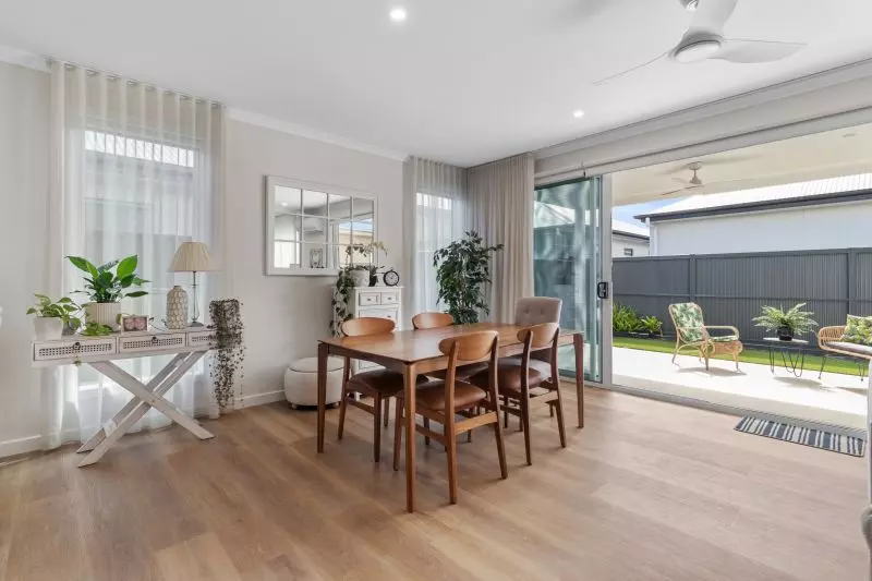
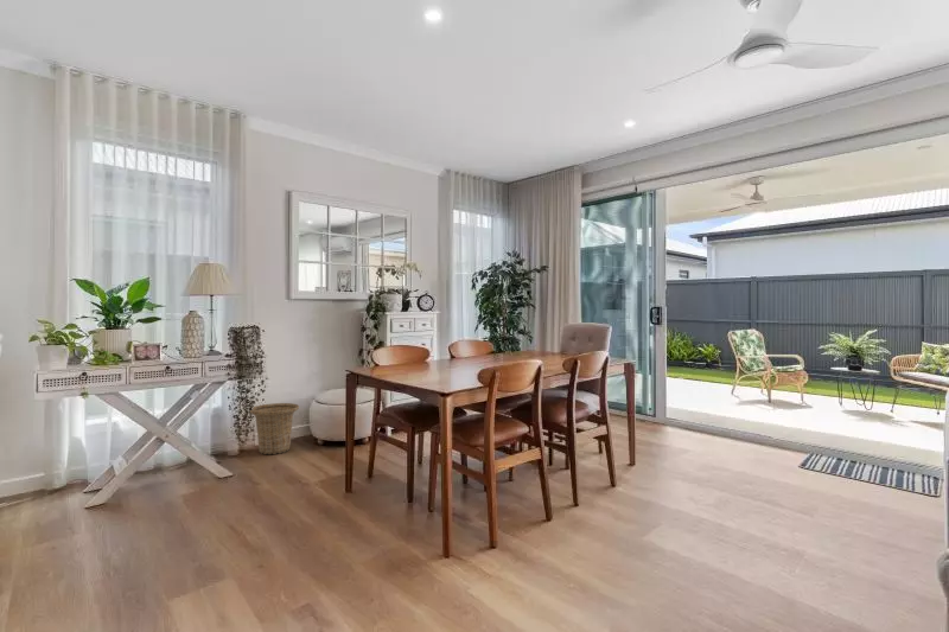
+ basket [249,402,300,455]
